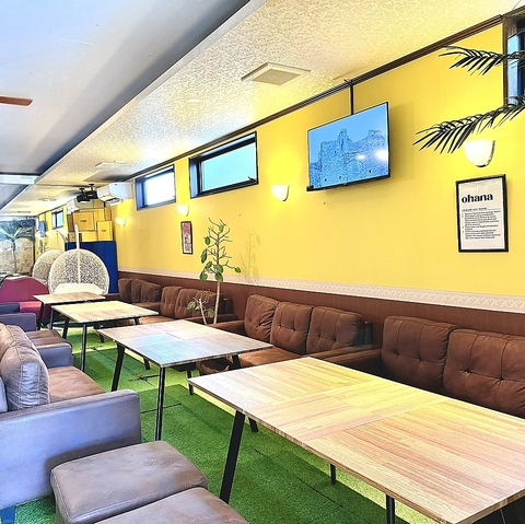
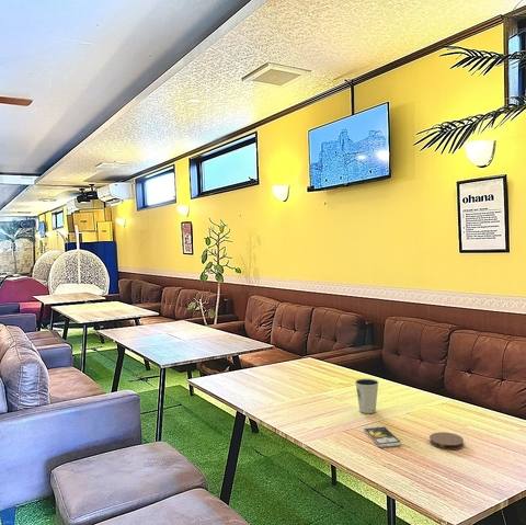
+ coaster [428,431,465,450]
+ dixie cup [354,377,379,414]
+ smartphone [363,425,402,448]
